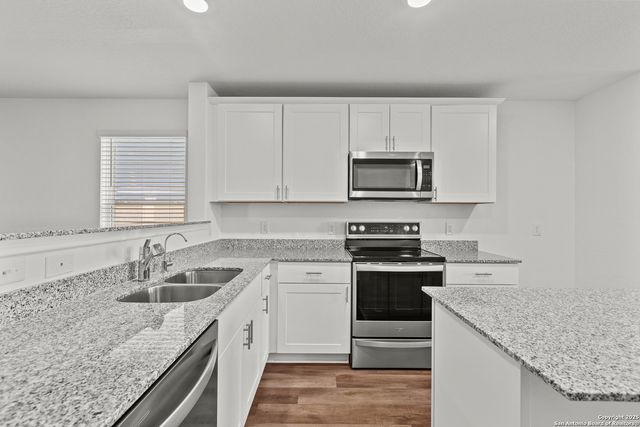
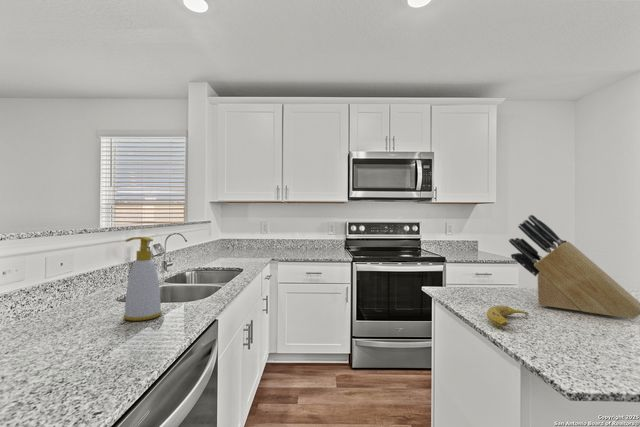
+ knife block [508,214,640,320]
+ soap bottle [123,236,163,322]
+ fruit [486,305,529,327]
